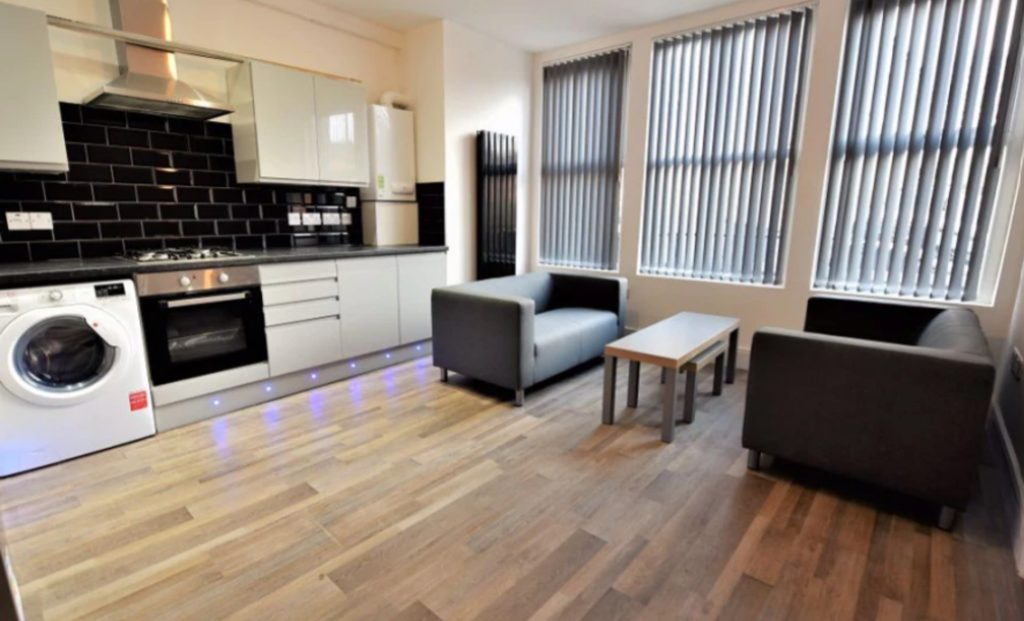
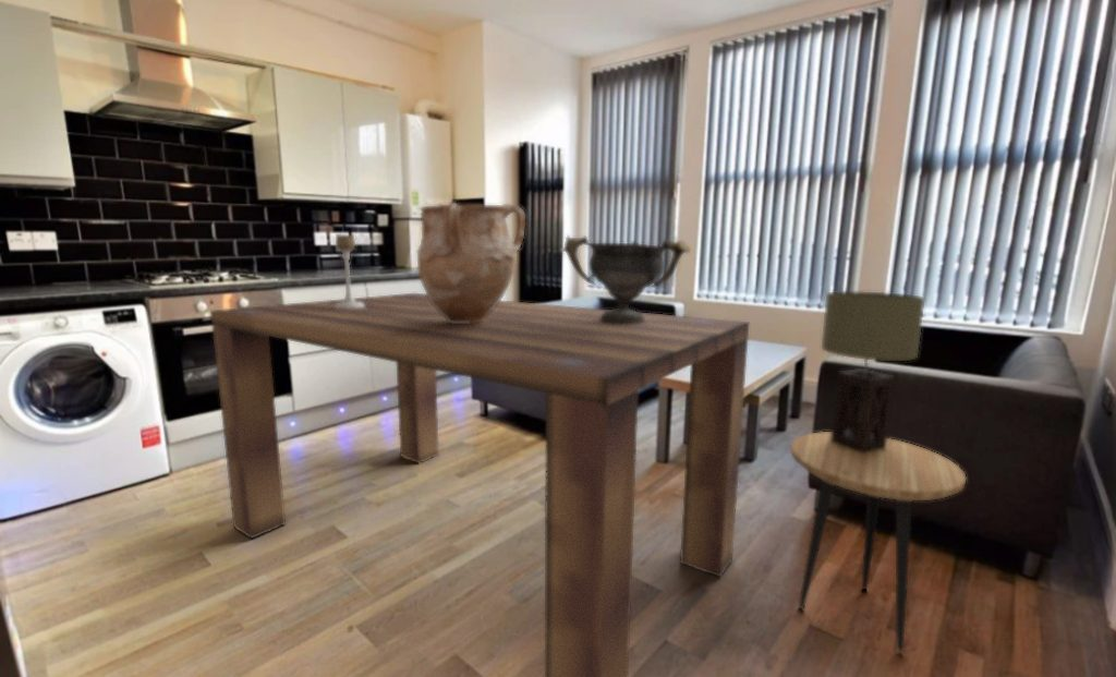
+ dining table [209,292,750,677]
+ side table [789,431,968,653]
+ table lamp [821,290,926,454]
+ vase [416,202,526,324]
+ decorative bowl [561,233,692,323]
+ candle holder [333,233,365,309]
